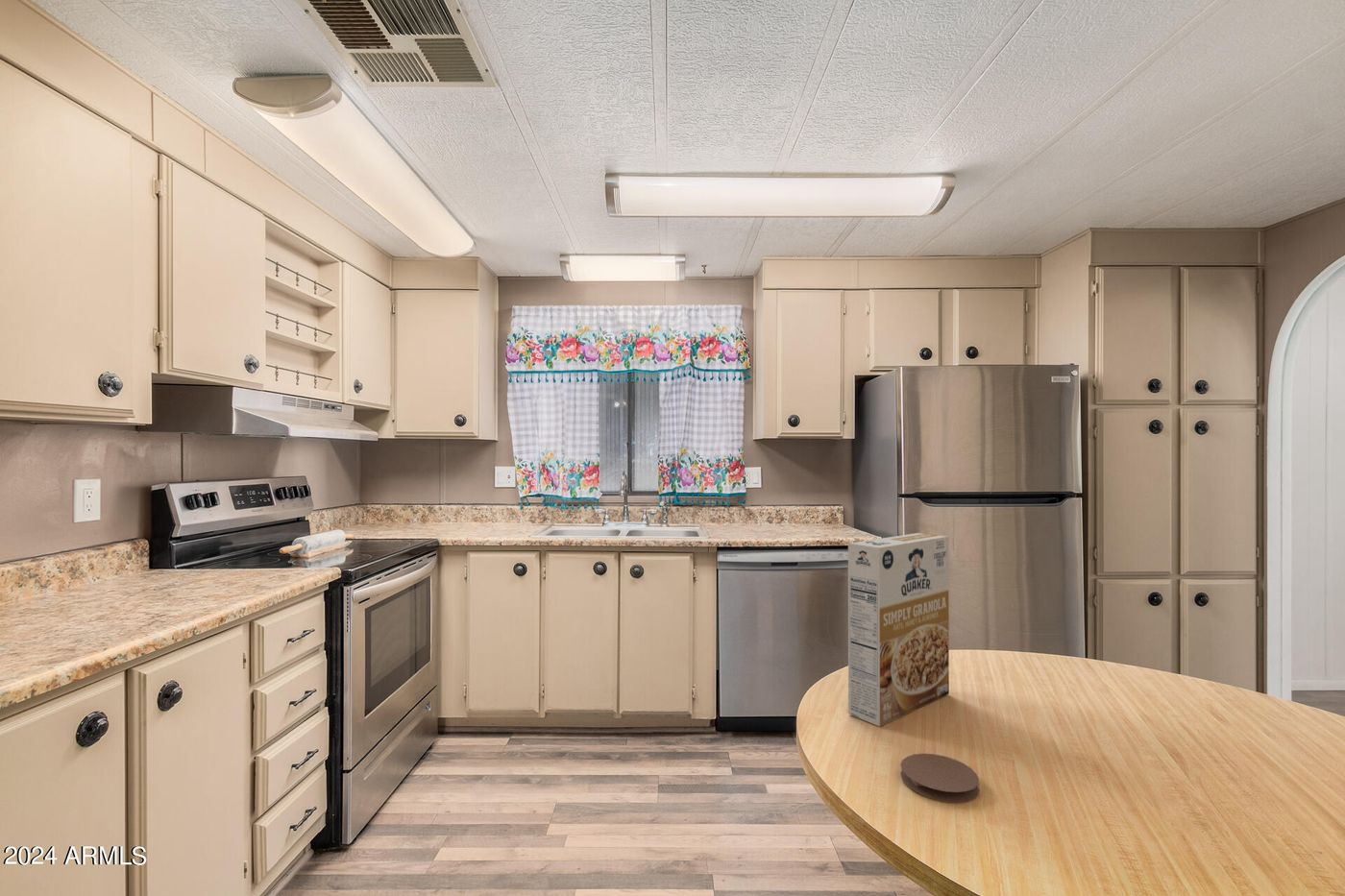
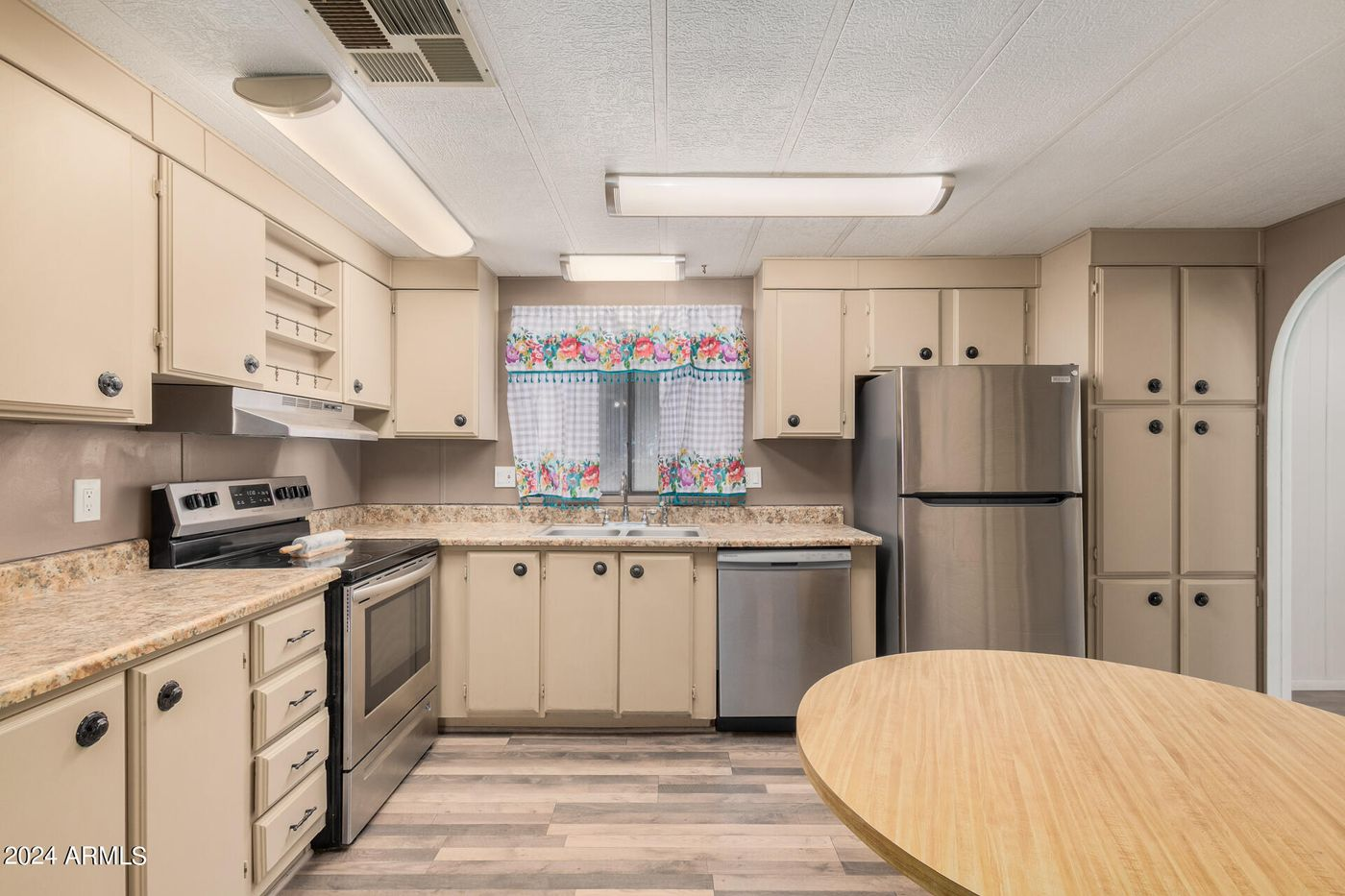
- cereal box [847,532,950,727]
- coaster [900,753,980,804]
